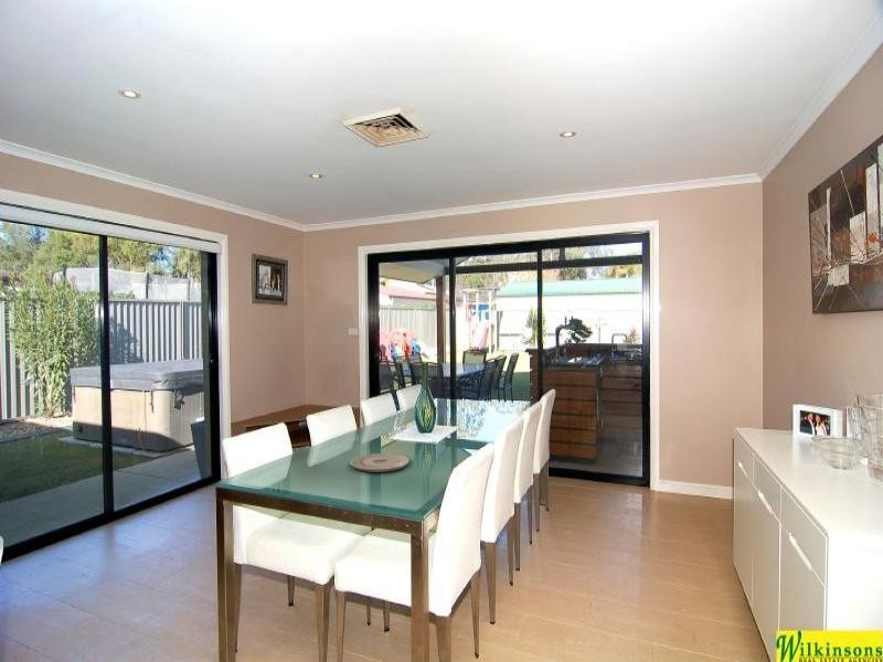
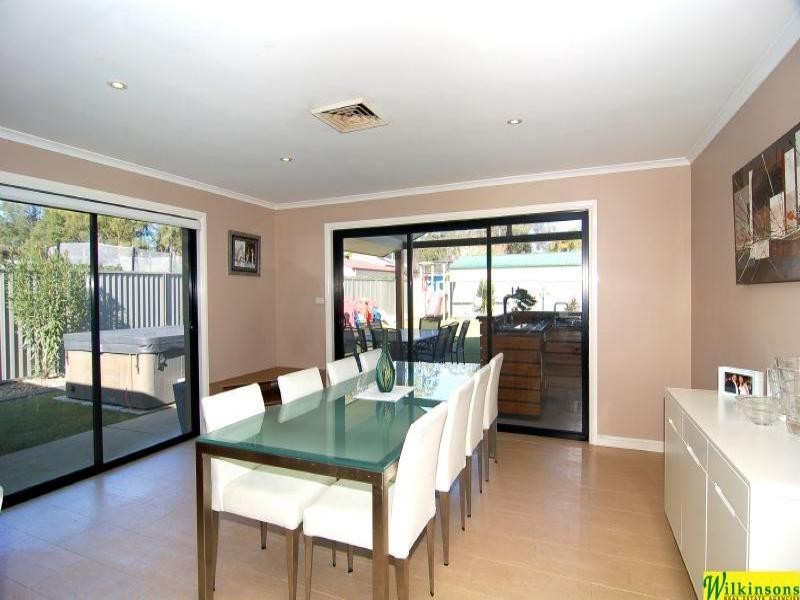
- plate [349,452,411,473]
